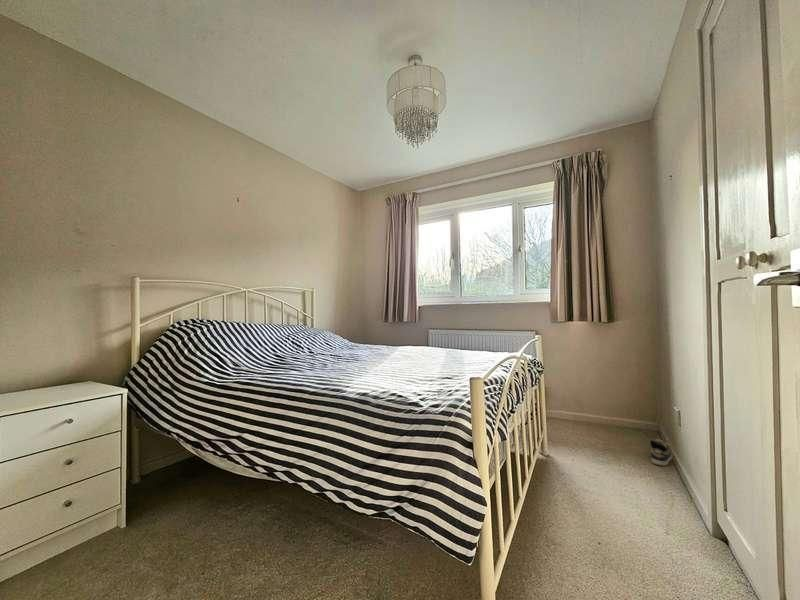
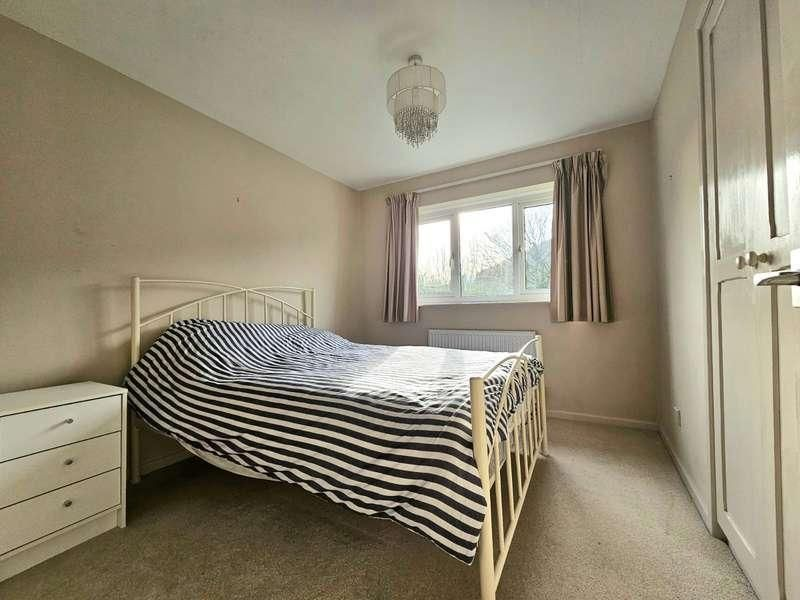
- shoe [648,438,674,467]
